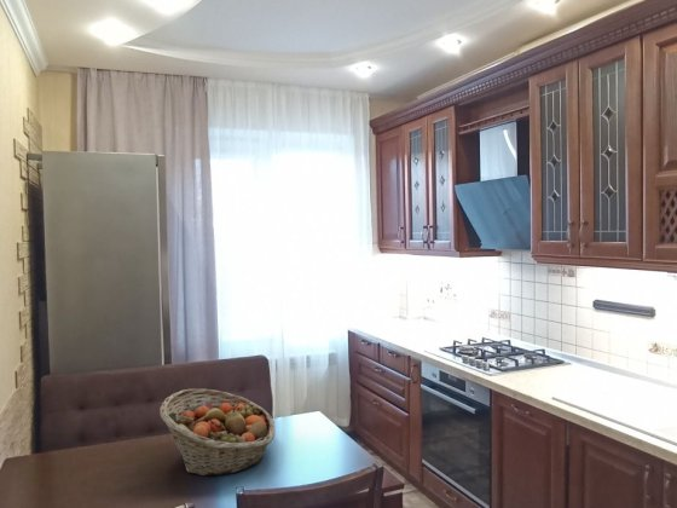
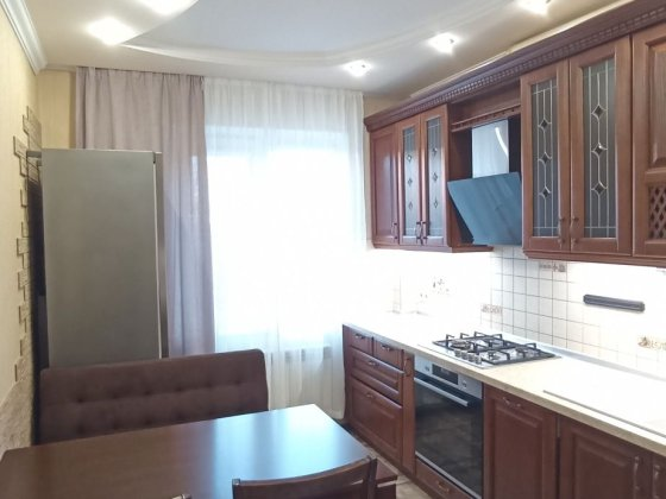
- fruit basket [158,387,276,478]
